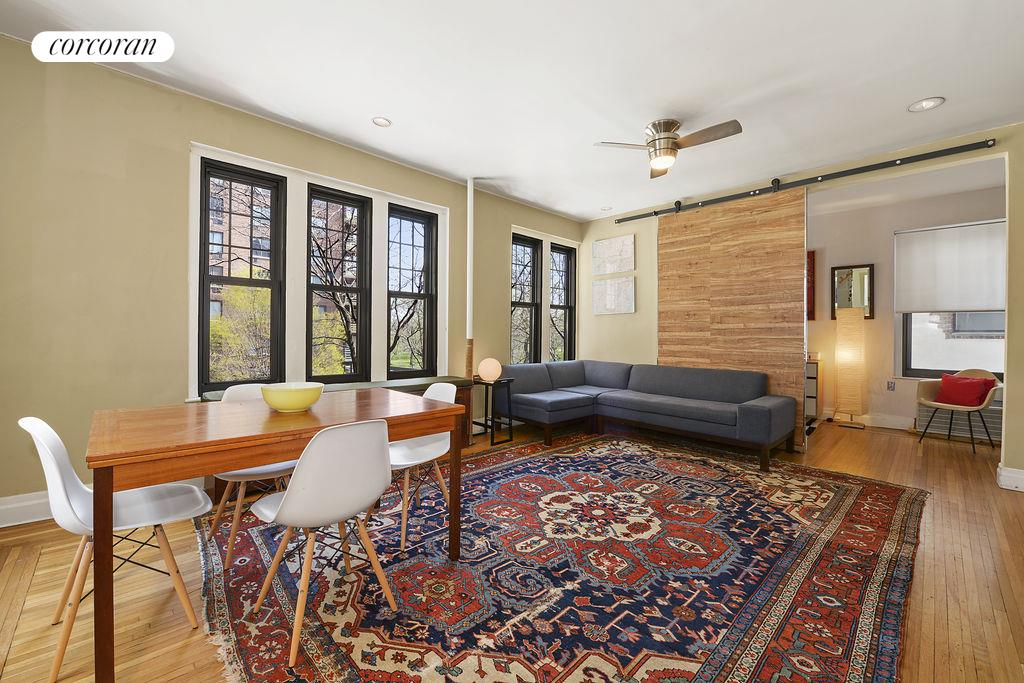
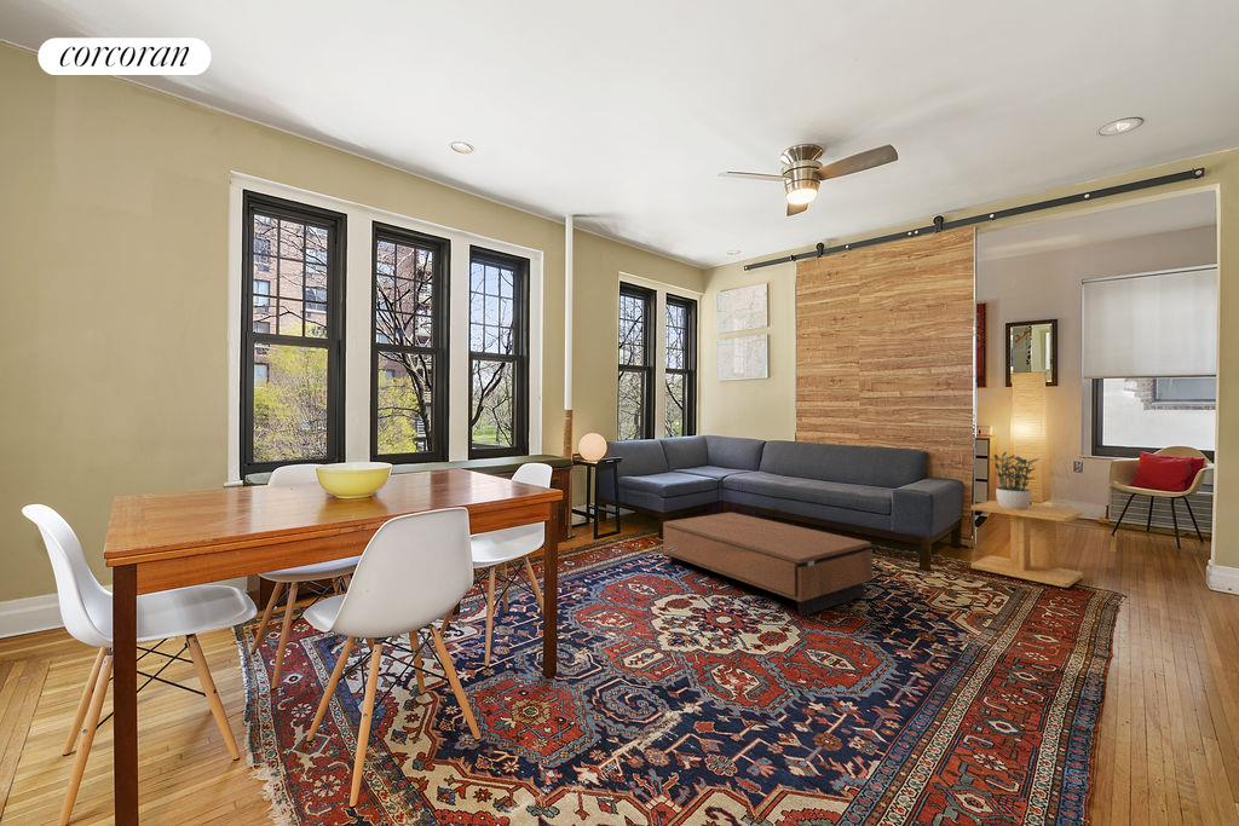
+ side table [970,499,1084,589]
+ potted plant [991,451,1041,509]
+ coffee table [662,512,874,618]
